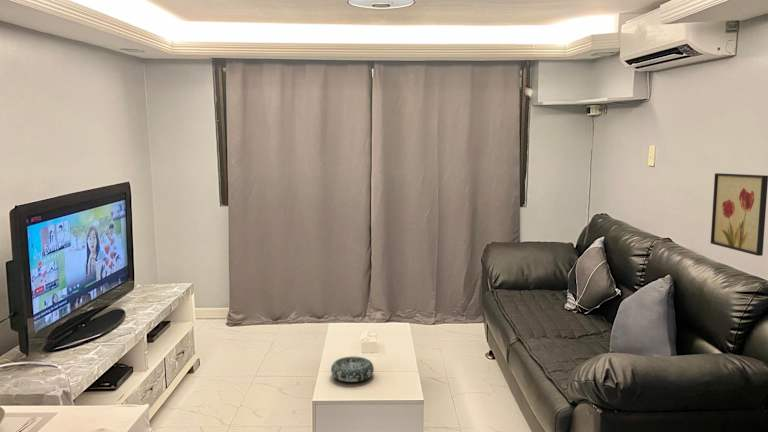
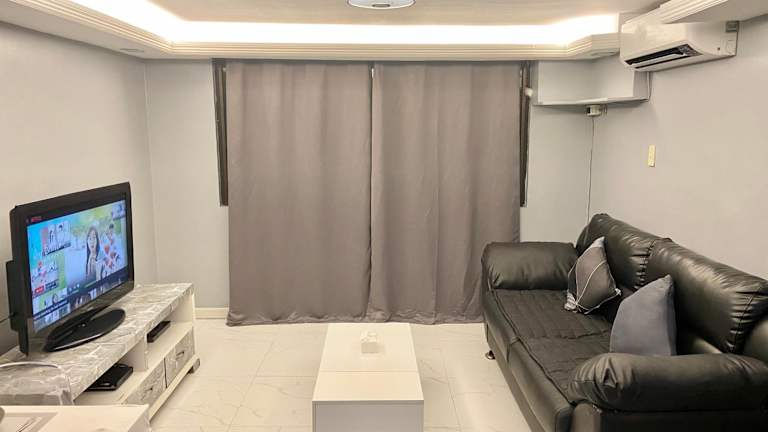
- decorative bowl [330,356,375,383]
- wall art [710,172,768,257]
